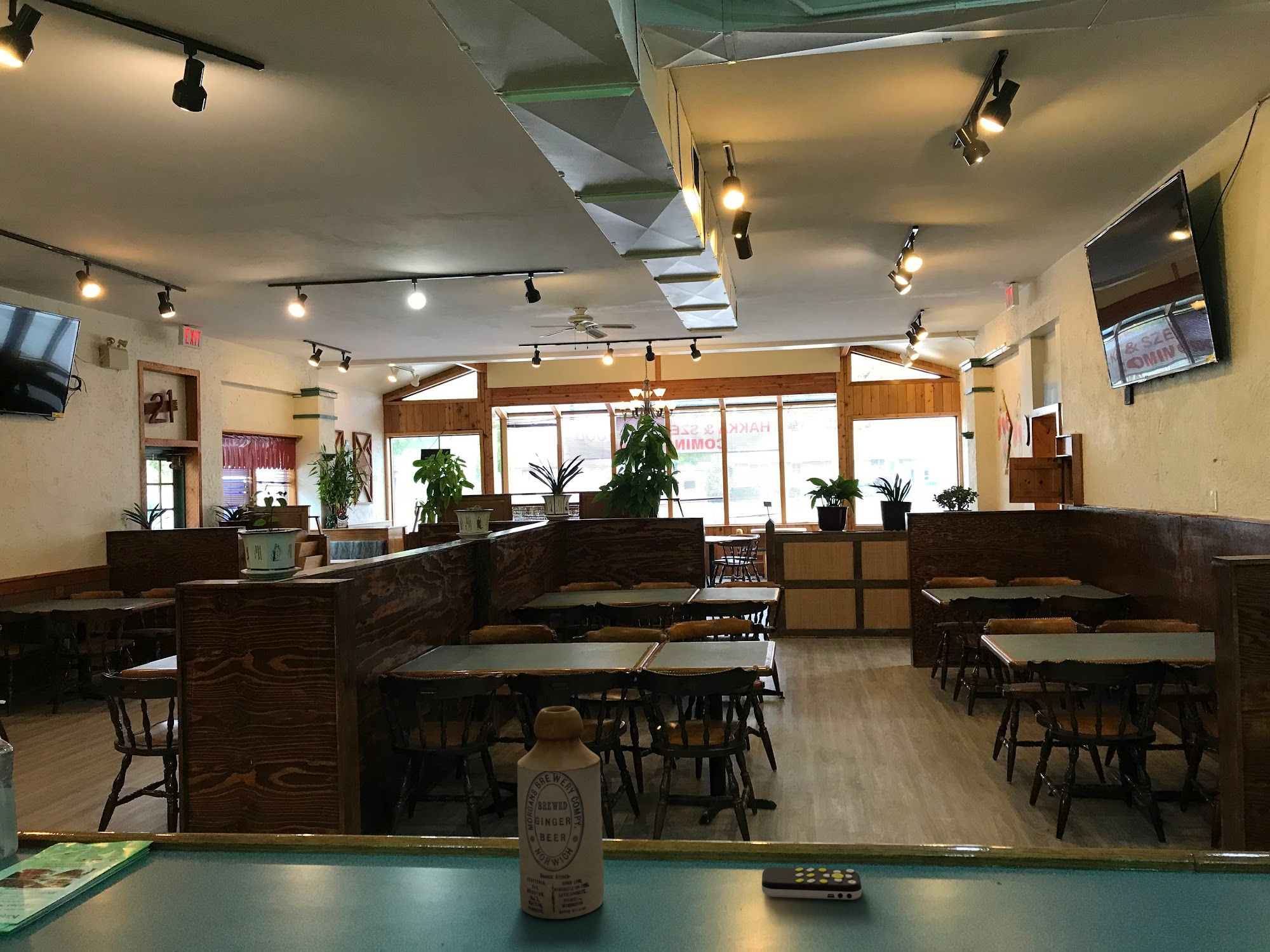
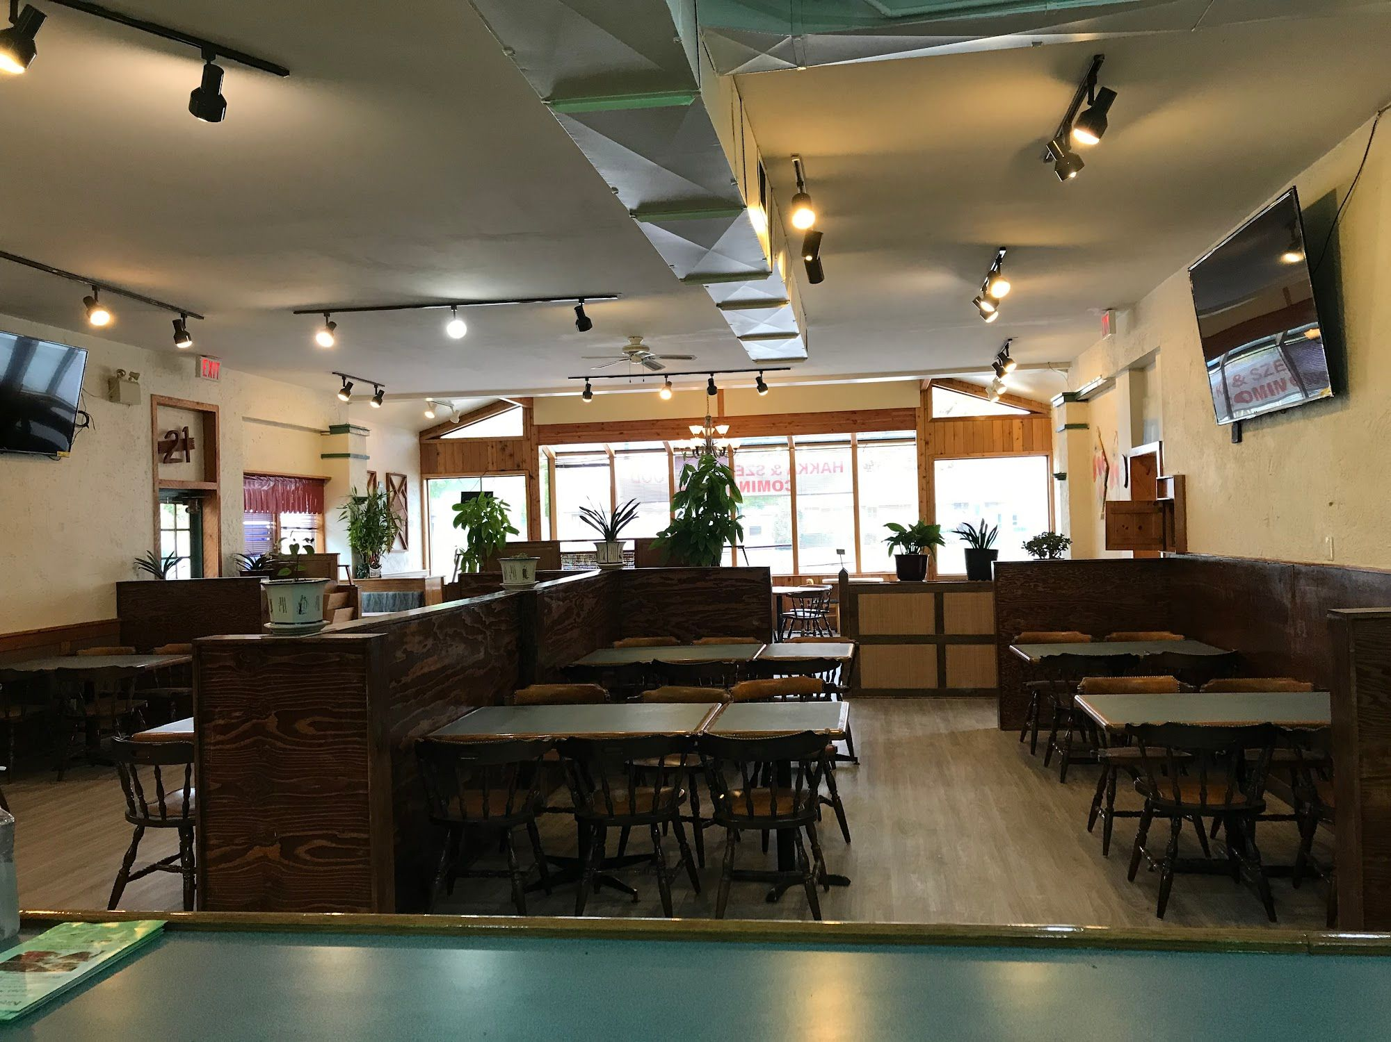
- remote control [761,866,862,900]
- bottle [517,705,605,920]
